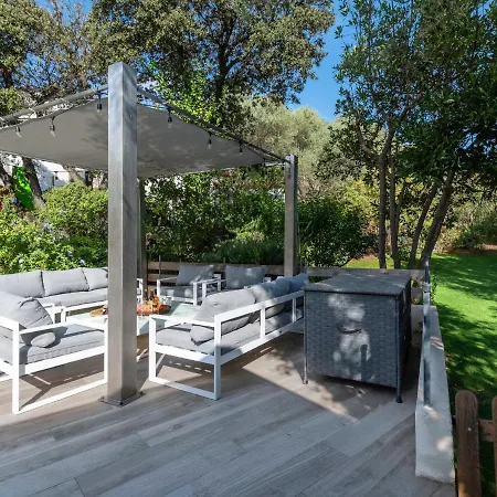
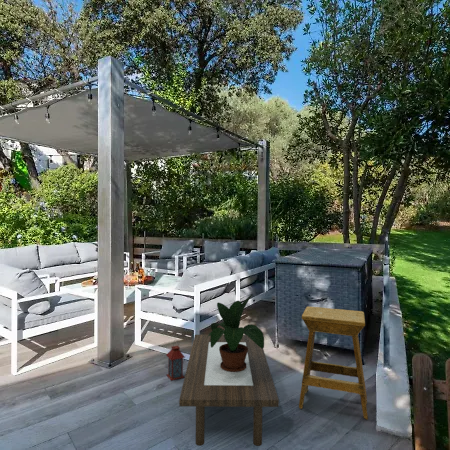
+ coffee table [178,334,280,447]
+ lantern [165,339,186,381]
+ potted plant [206,293,267,372]
+ stool [298,306,369,420]
